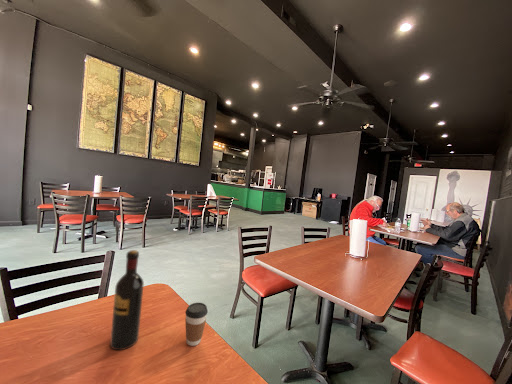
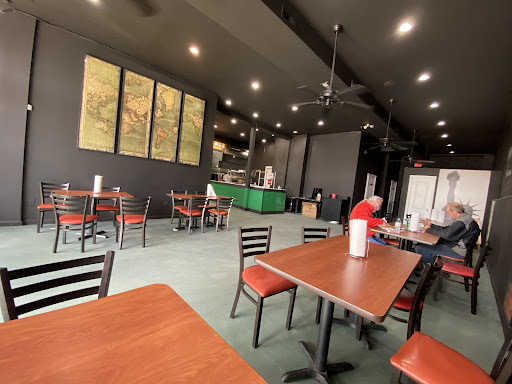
- wine bottle [109,249,145,351]
- coffee cup [184,302,209,347]
